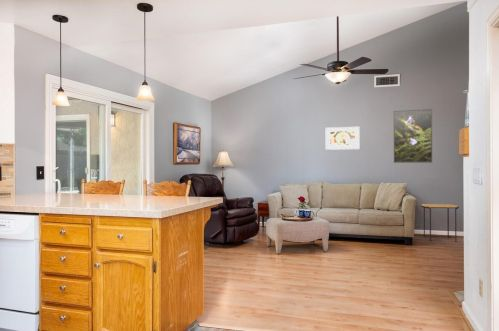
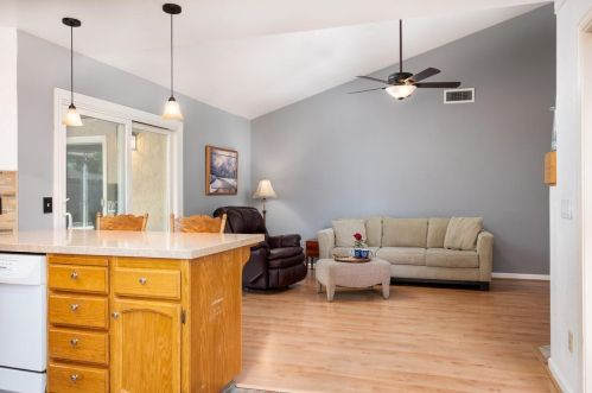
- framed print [325,126,361,151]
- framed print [393,108,433,164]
- side table [420,203,460,243]
